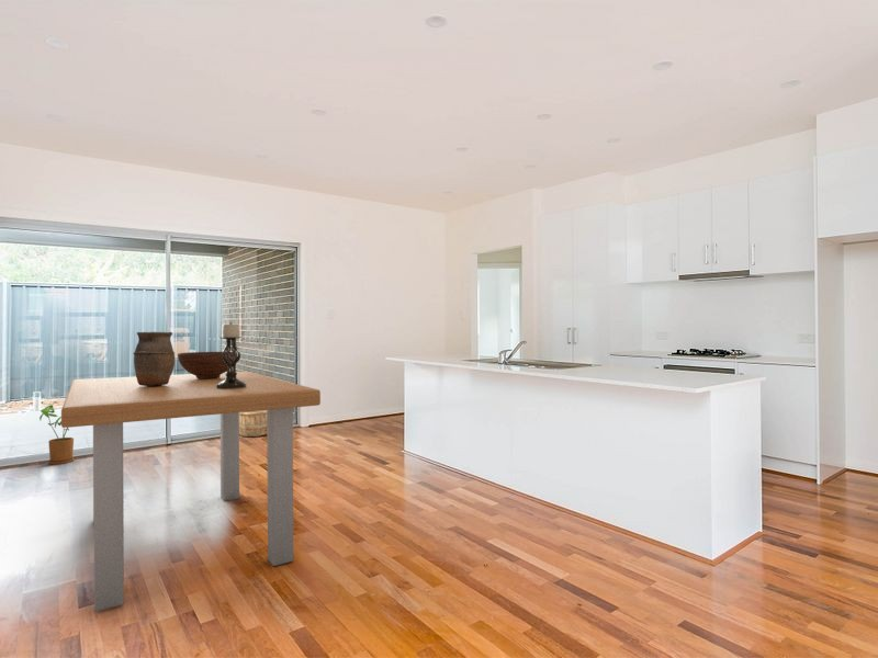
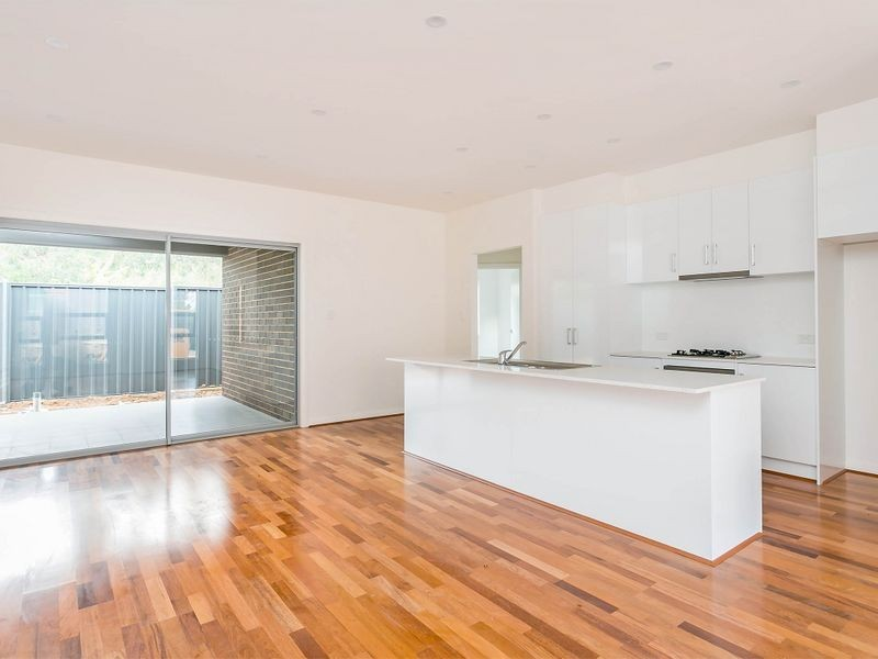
- fruit bowl [177,351,238,378]
- dining table [60,371,322,612]
- wooden bucket [239,410,267,438]
- vase [133,331,176,387]
- candle holder [216,321,247,389]
- house plant [38,404,75,465]
